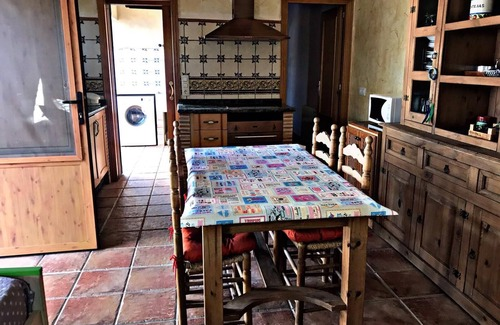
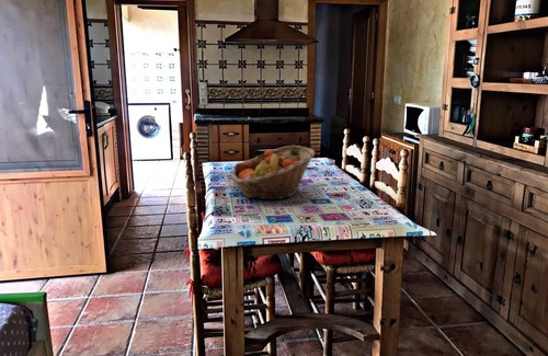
+ fruit basket [230,145,316,200]
